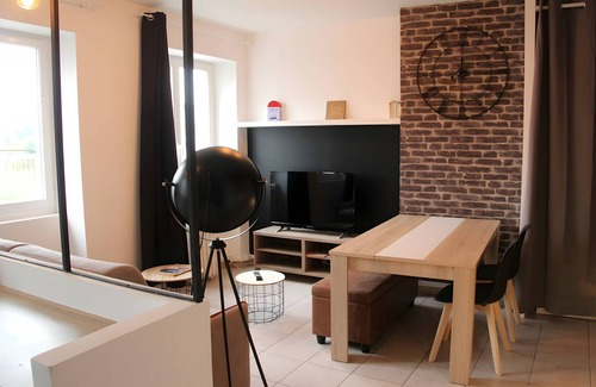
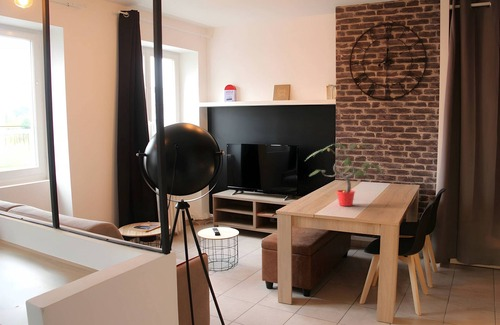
+ potted plant [305,142,383,207]
